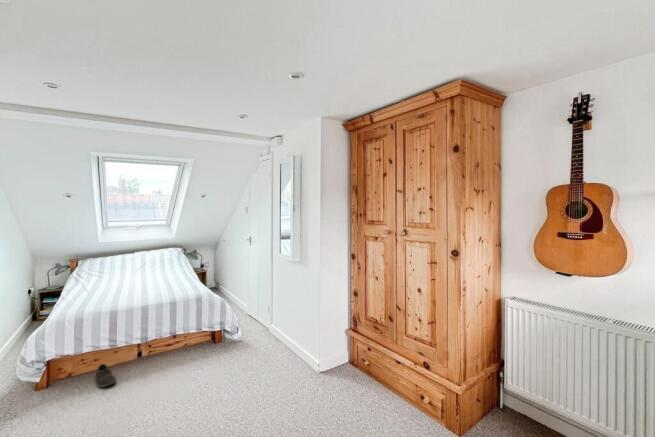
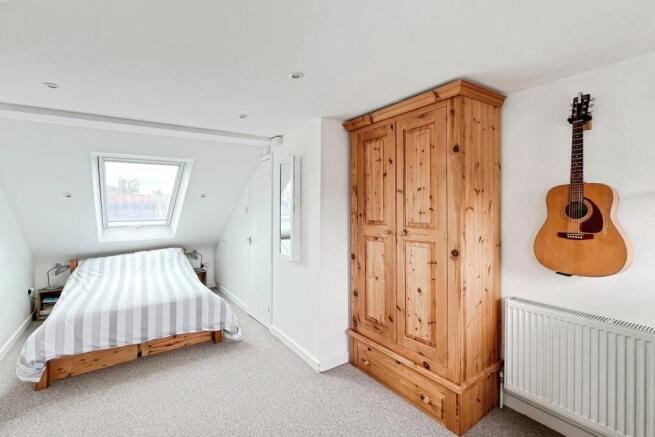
- shoe [95,363,117,388]
